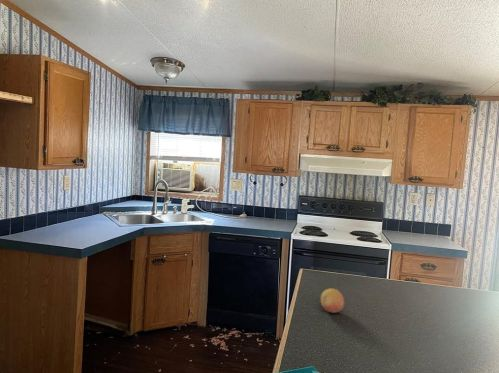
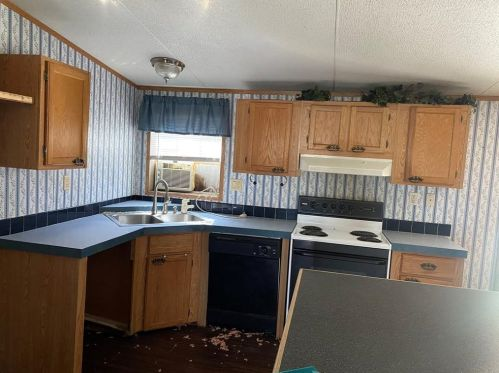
- fruit [320,287,345,314]
